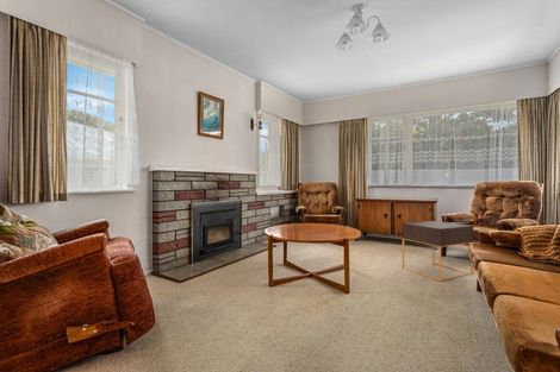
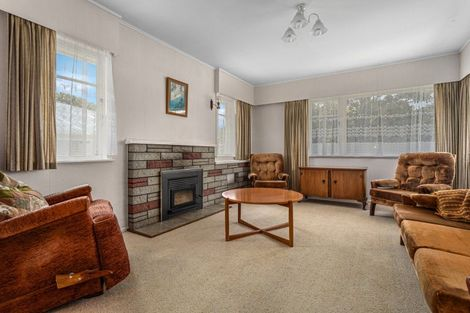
- nightstand [402,220,474,282]
